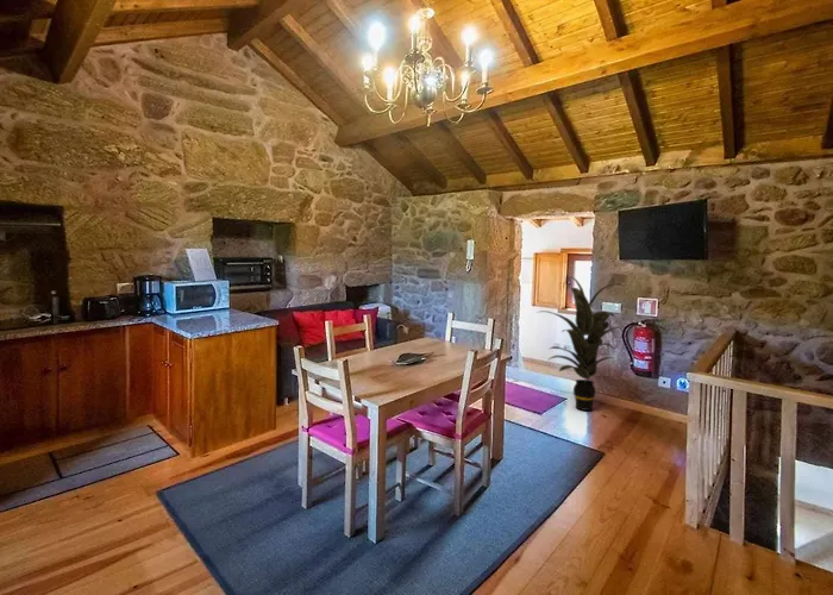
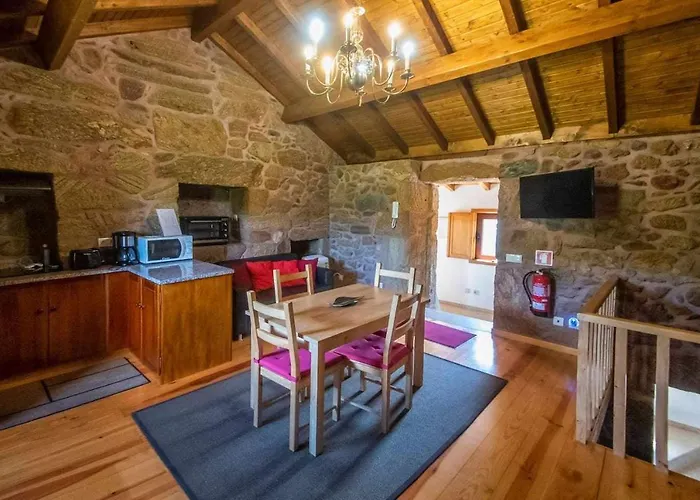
- indoor plant [534,275,627,412]
